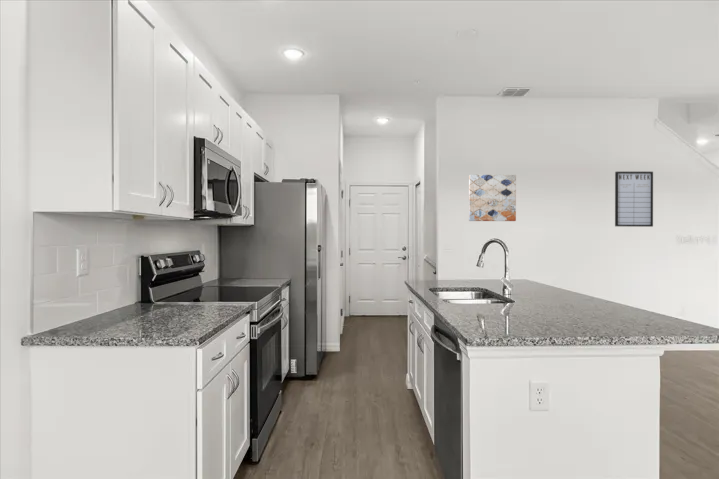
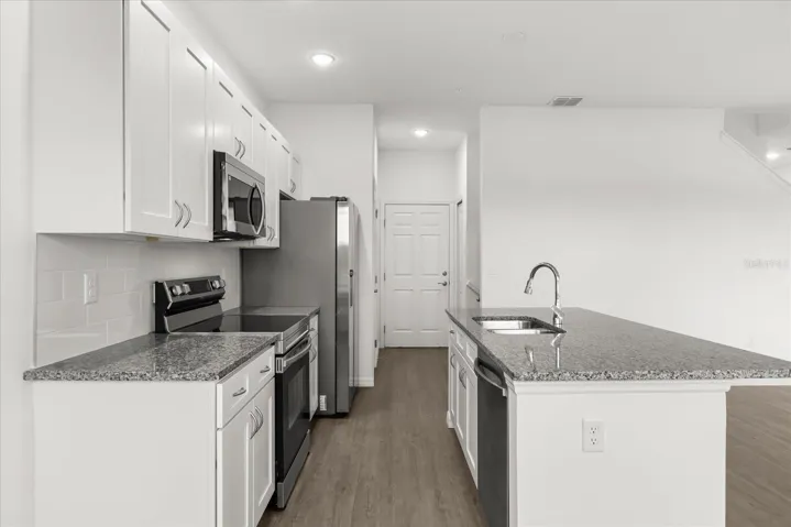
- writing board [614,171,654,228]
- wall art [468,174,517,222]
